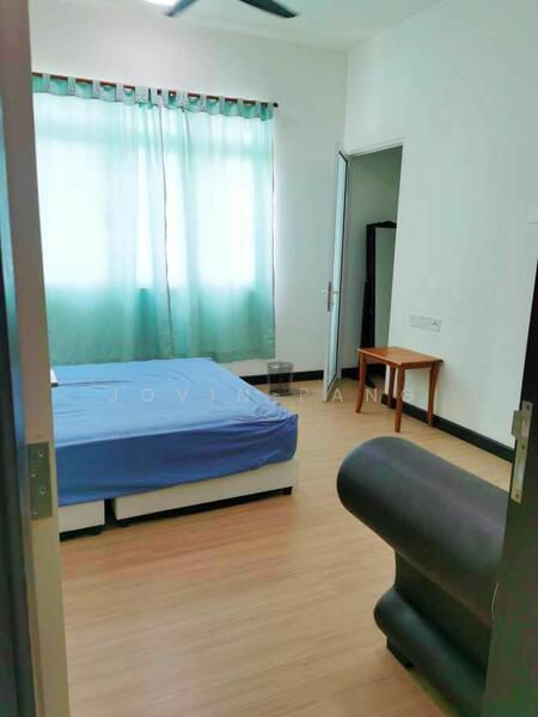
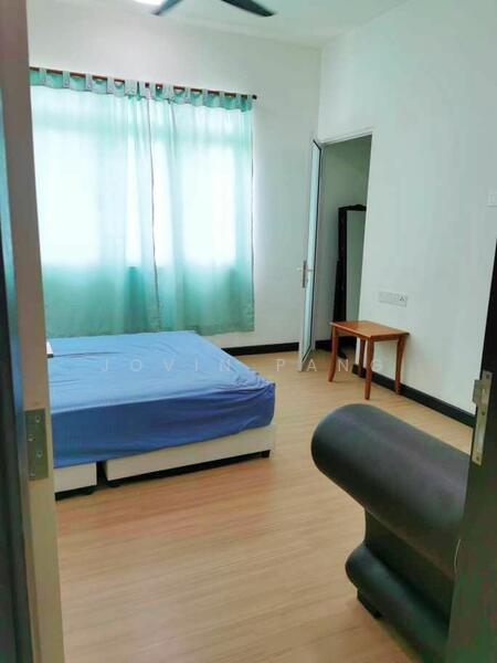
- waste bin [265,361,295,397]
